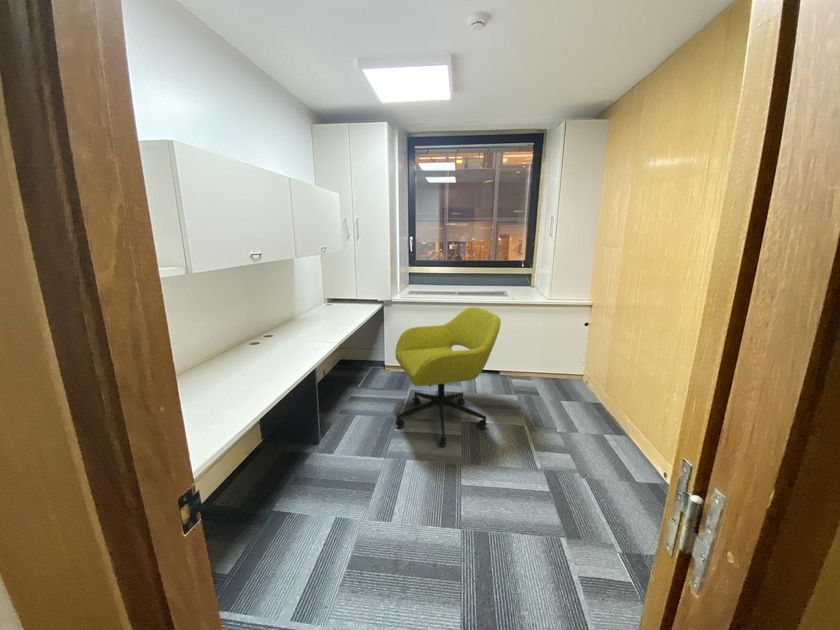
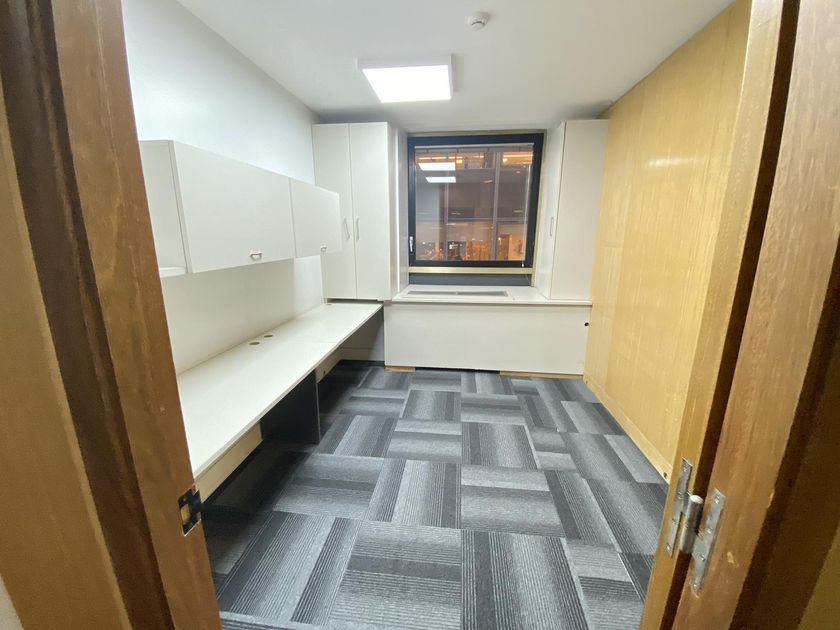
- office chair [395,306,502,447]
